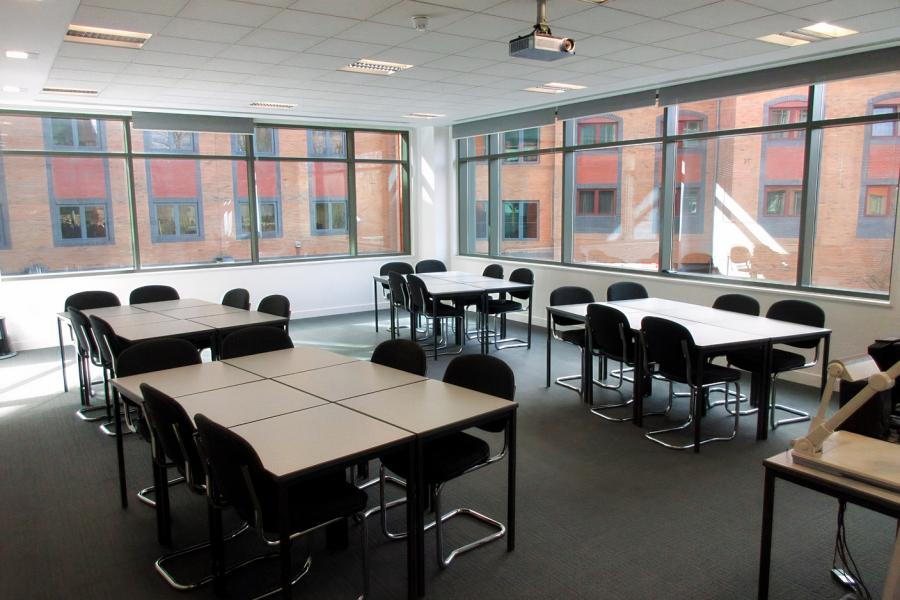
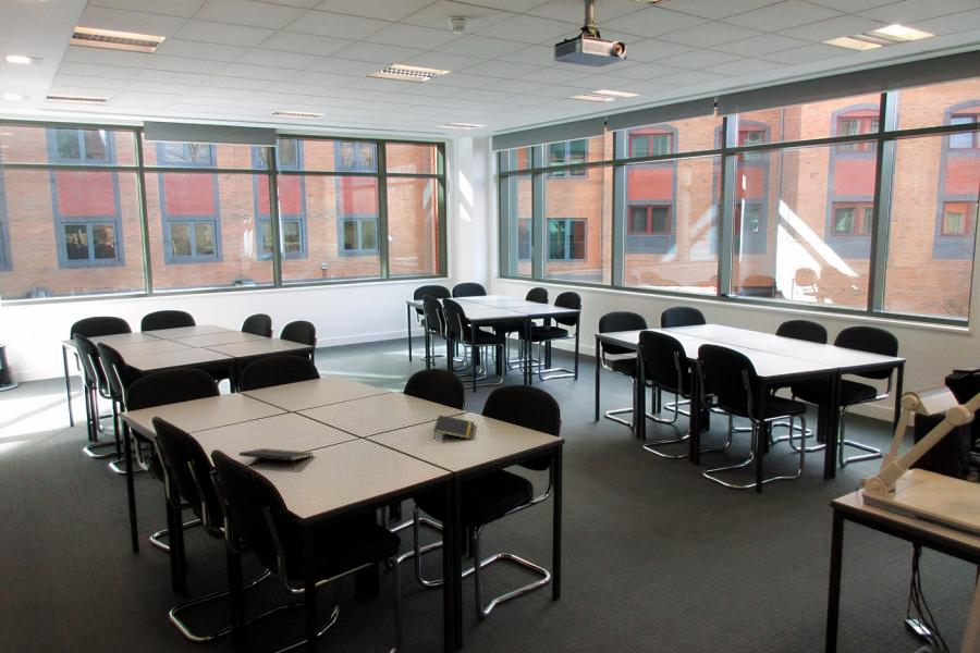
+ notepad [237,447,314,469]
+ notepad [432,414,475,441]
